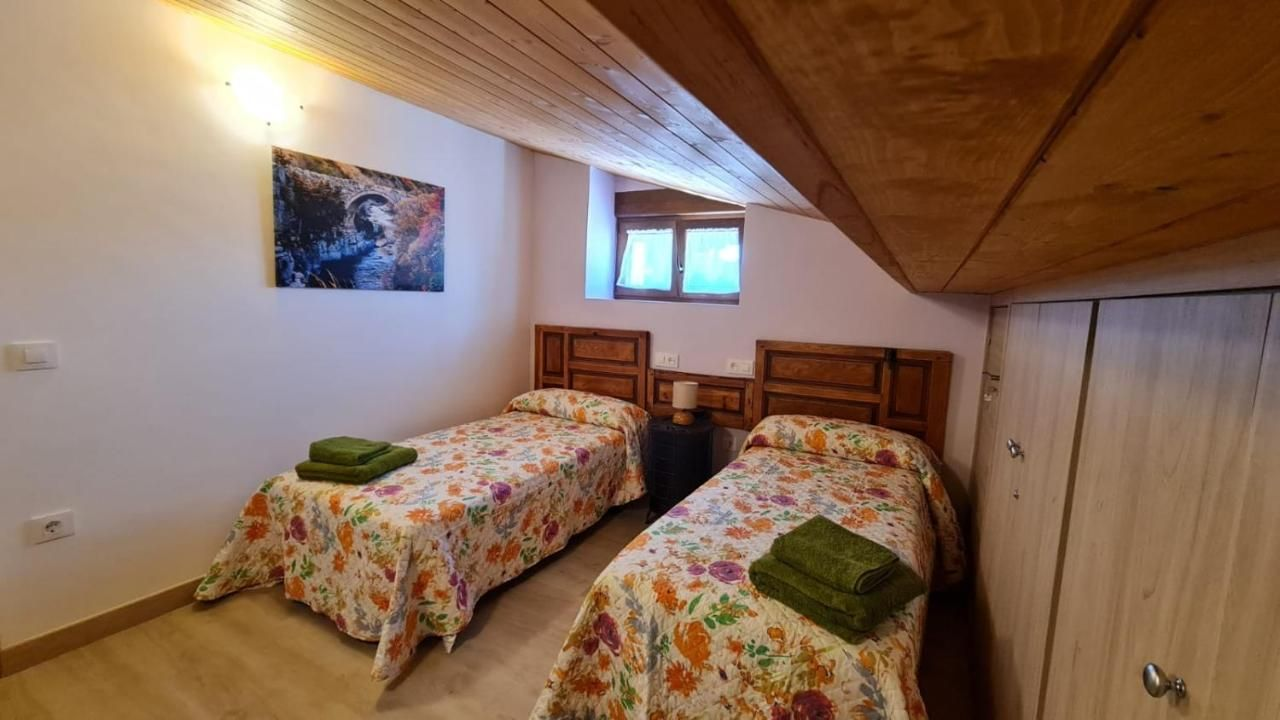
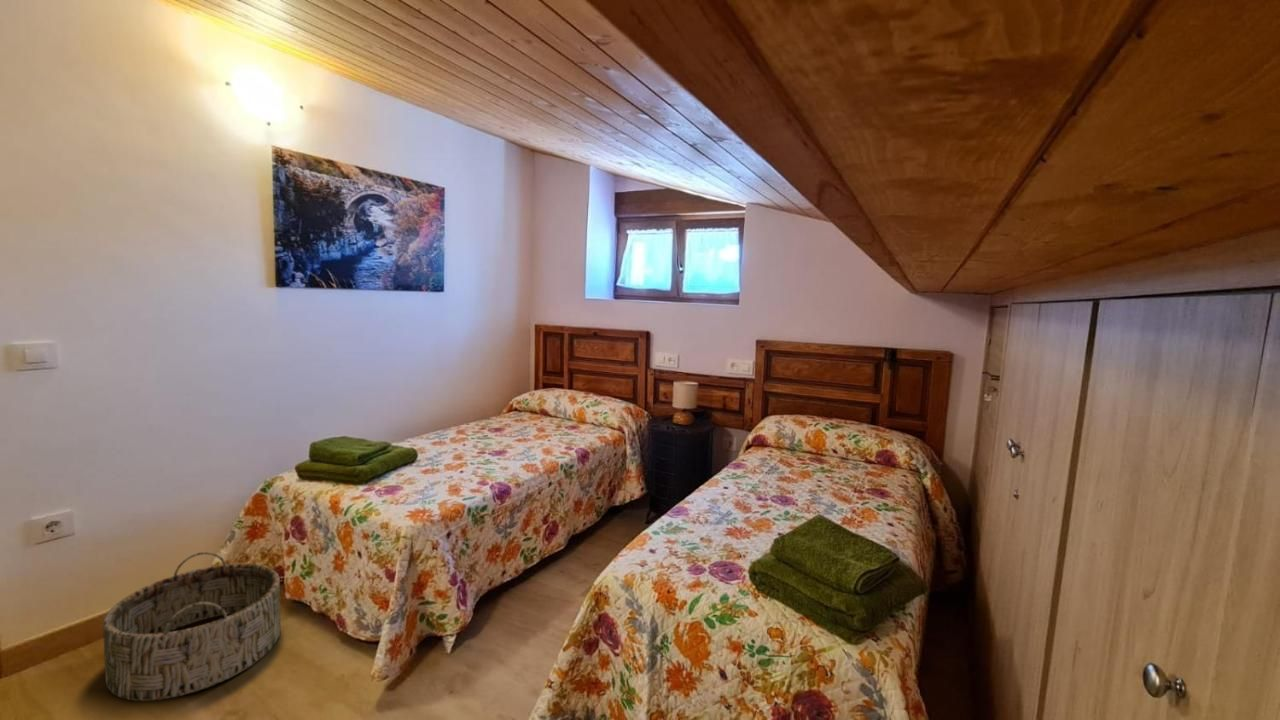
+ basket [102,551,281,702]
